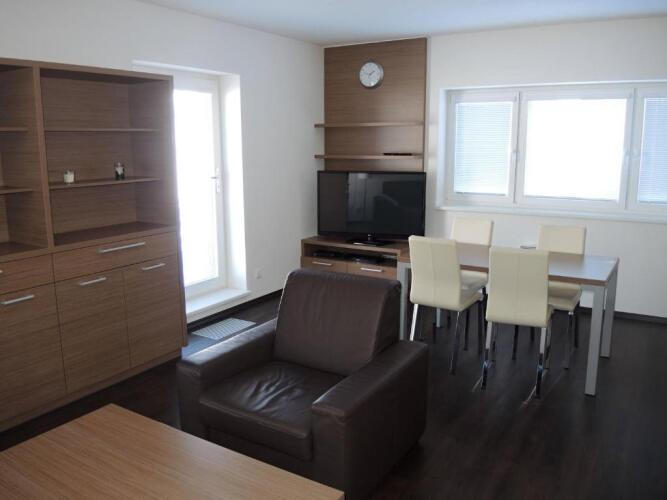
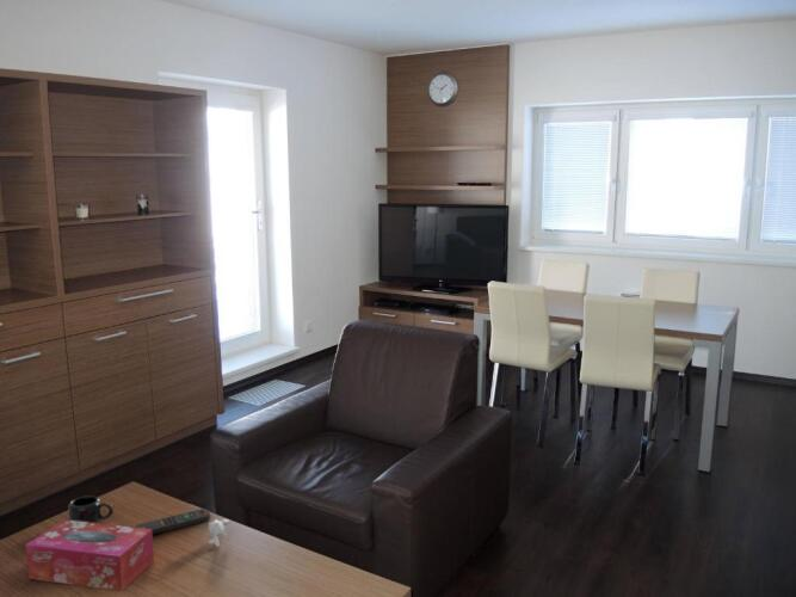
+ tissue box [25,518,155,592]
+ mug [67,494,115,524]
+ remote control [134,507,211,536]
+ flower [206,518,230,547]
